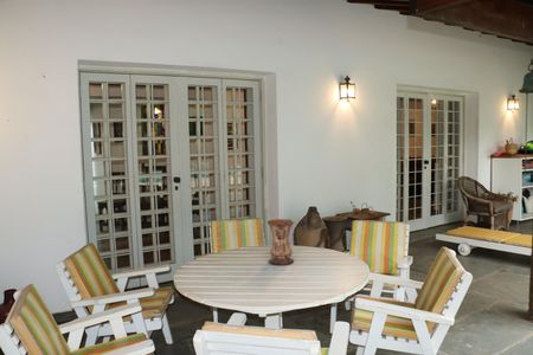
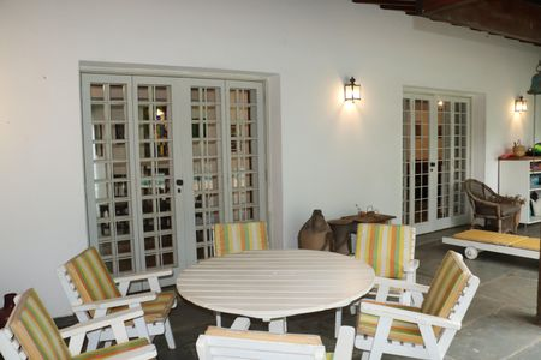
- vase [266,218,295,266]
